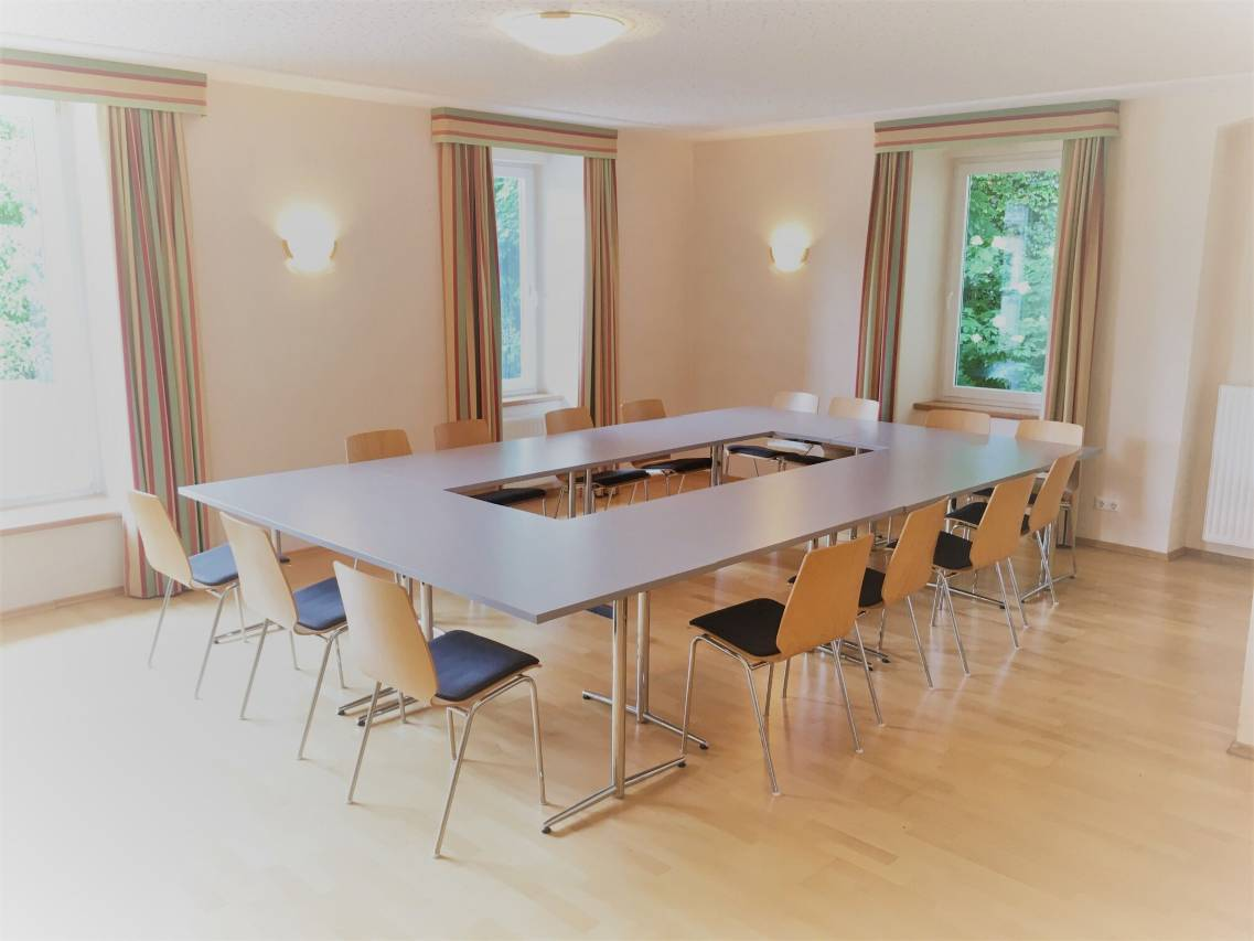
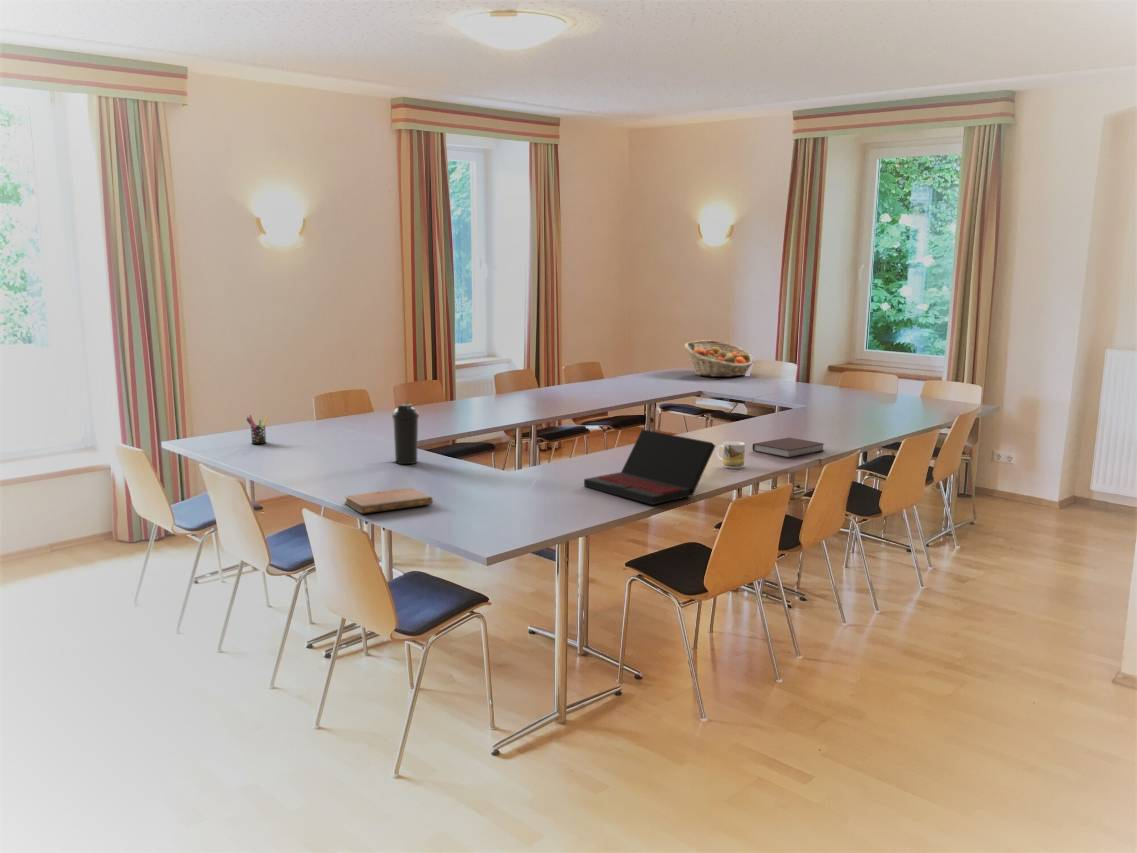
+ fruit basket [684,339,756,378]
+ water bottle [391,403,420,465]
+ notebook [752,437,825,458]
+ notebook [344,487,433,515]
+ mug [715,440,746,470]
+ laptop [583,429,716,506]
+ pen holder [245,414,269,445]
